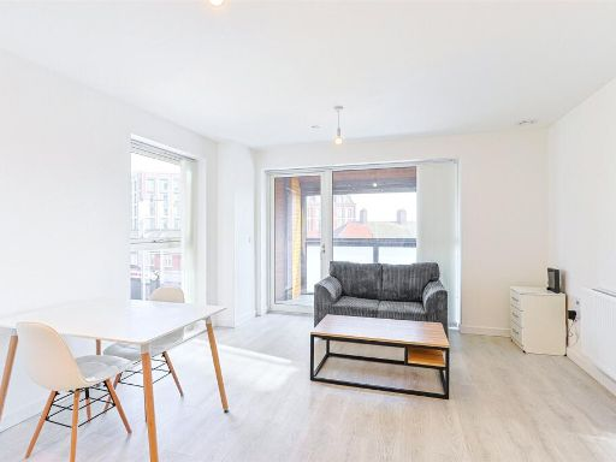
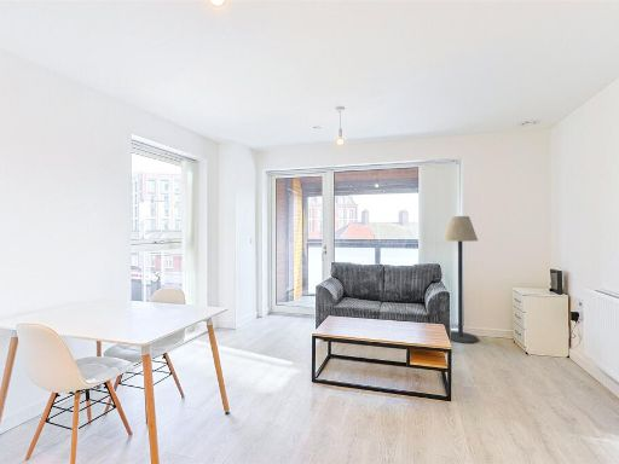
+ floor lamp [441,215,479,344]
